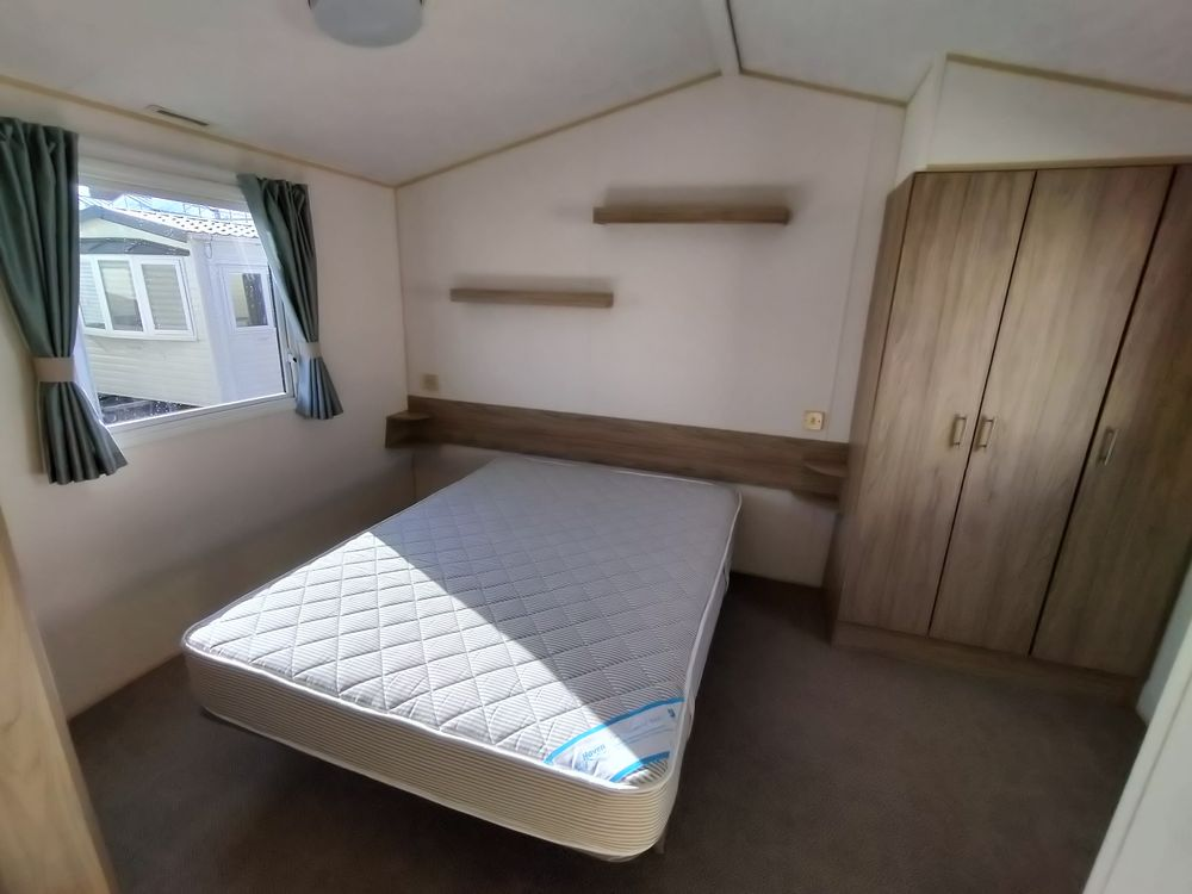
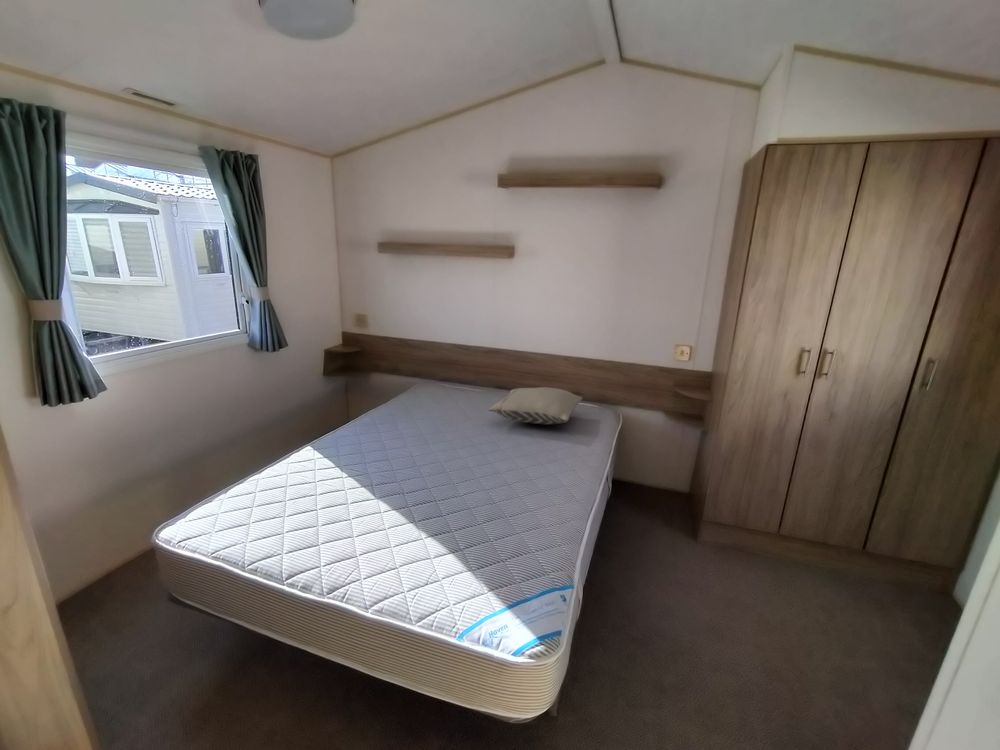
+ pillow [487,386,583,426]
